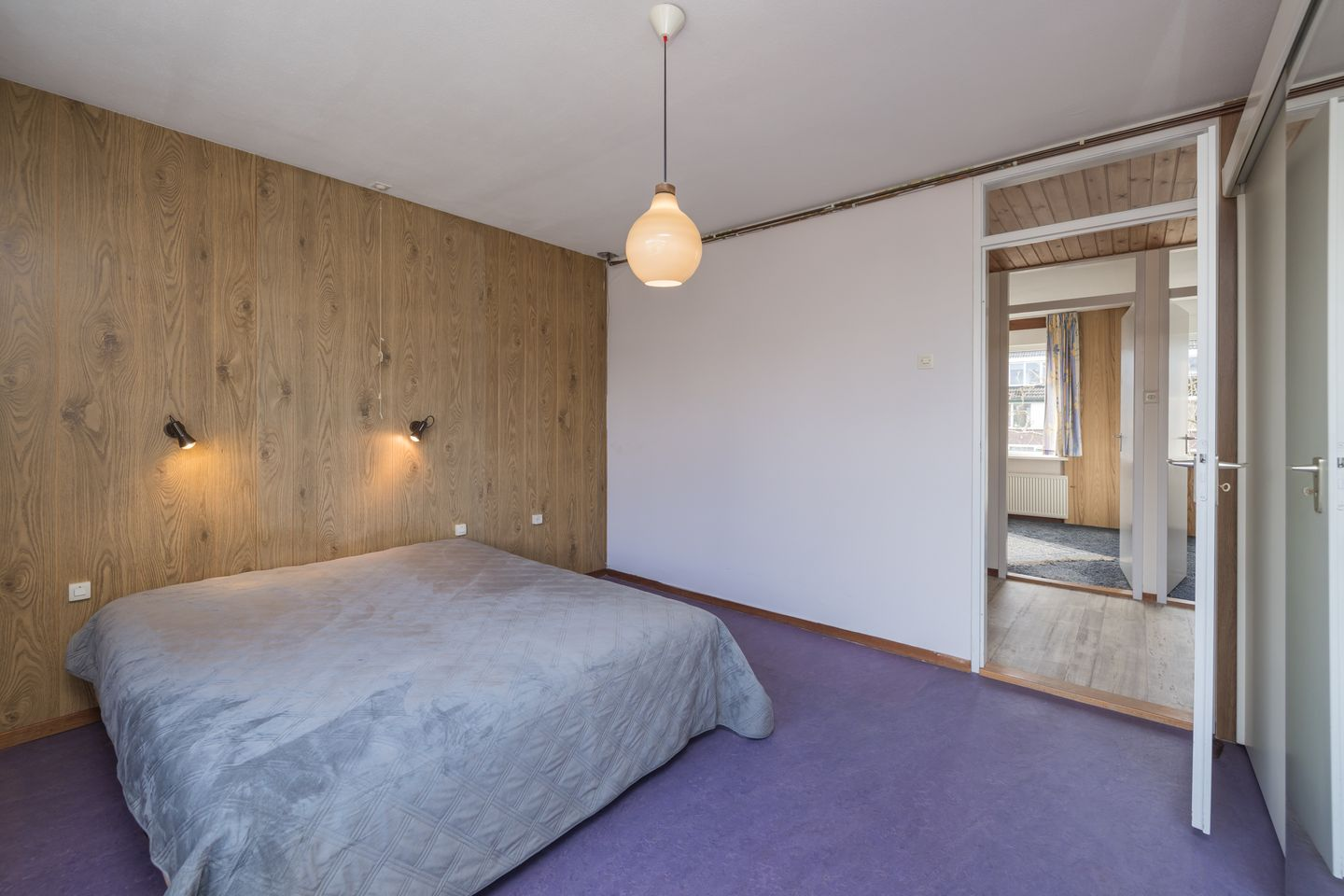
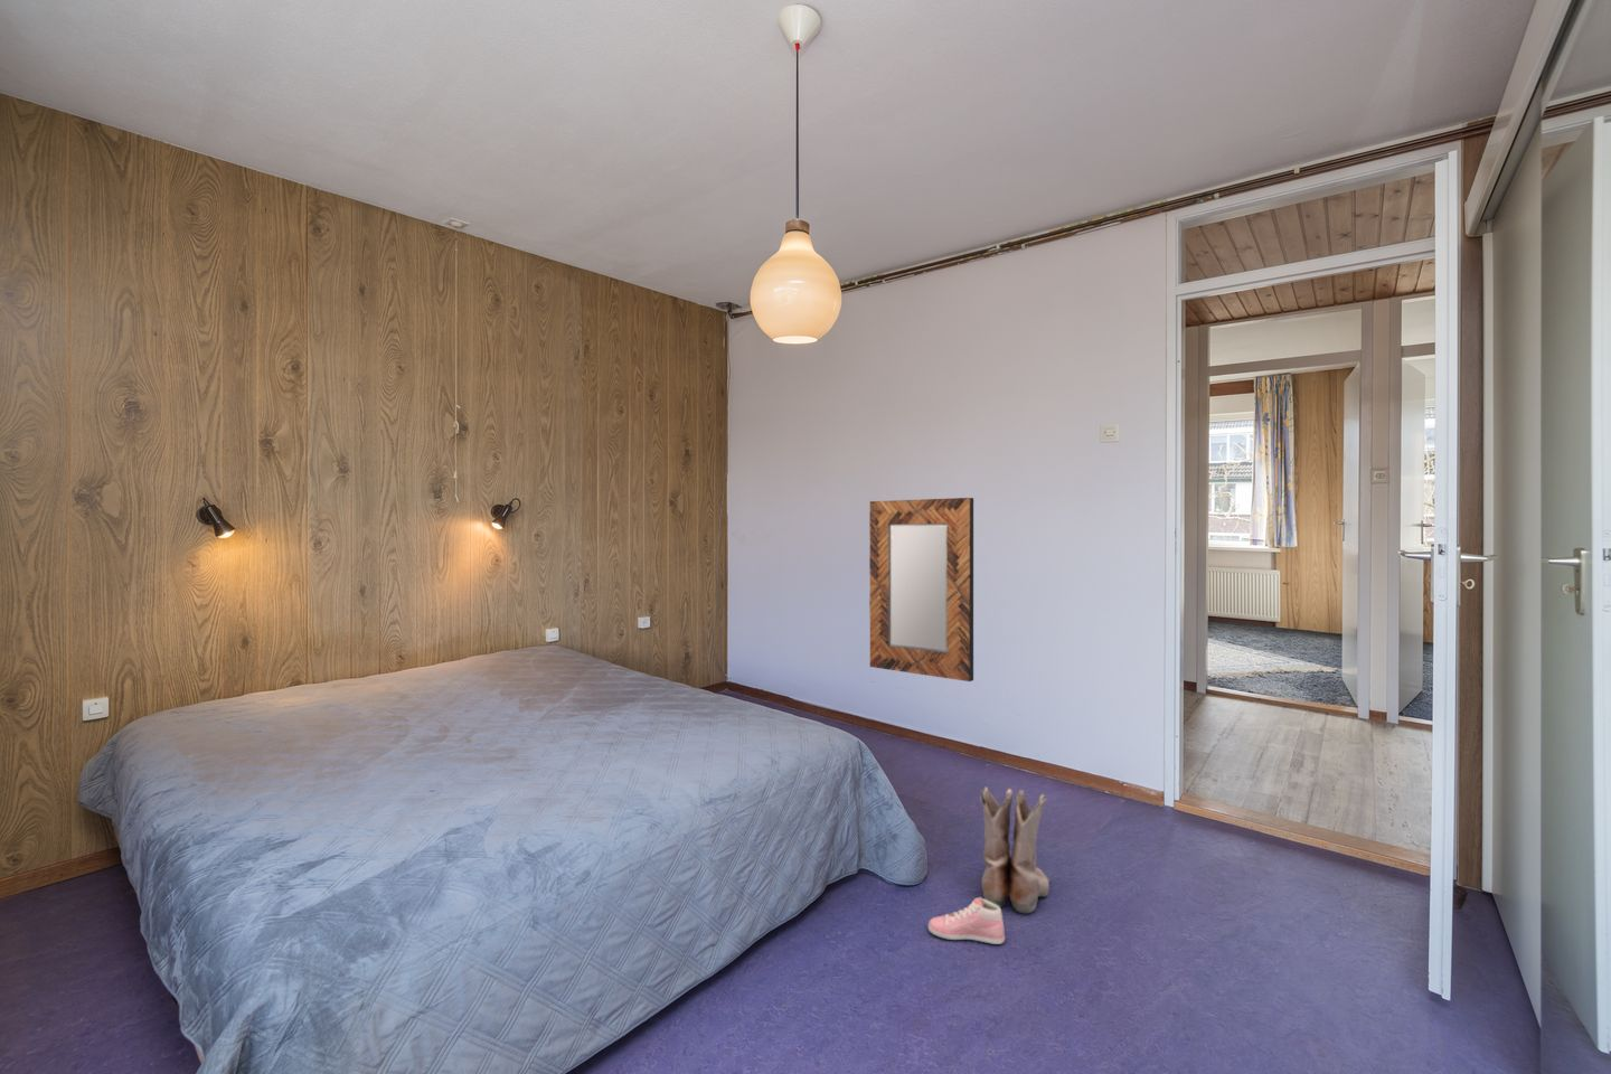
+ boots [979,785,1051,915]
+ home mirror [868,496,975,682]
+ sneaker [928,897,1006,946]
